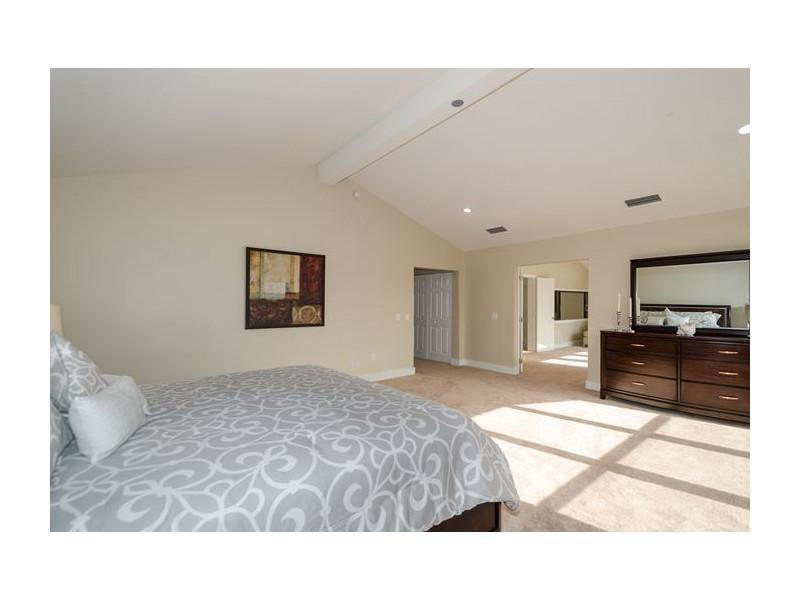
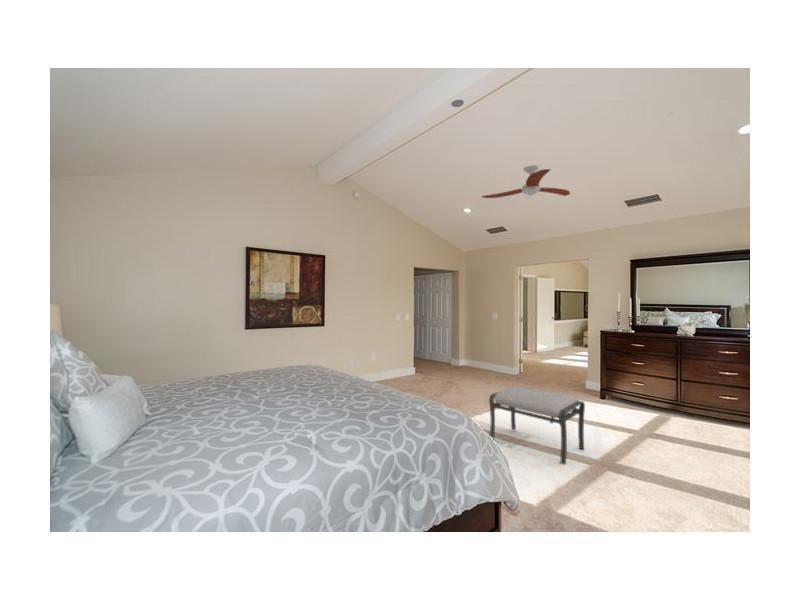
+ ottoman [488,385,586,466]
+ ceiling fan [480,164,571,199]
